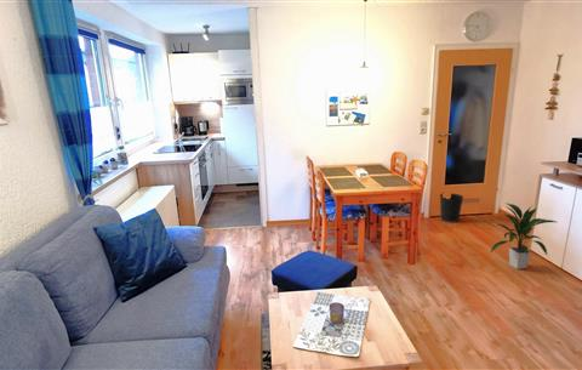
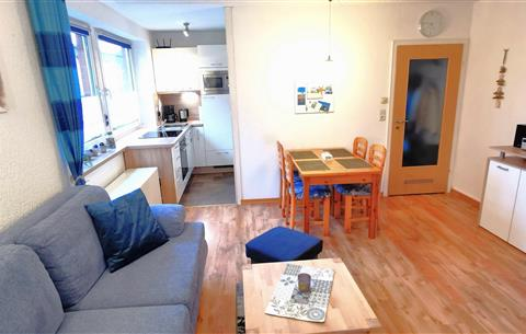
- indoor plant [489,201,557,271]
- wastebasket [439,192,464,224]
